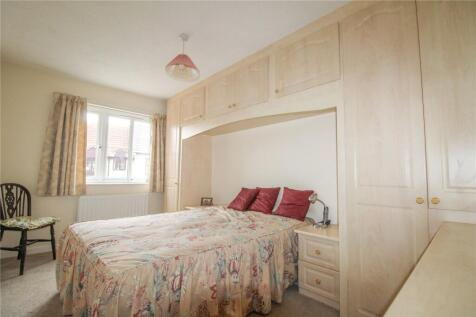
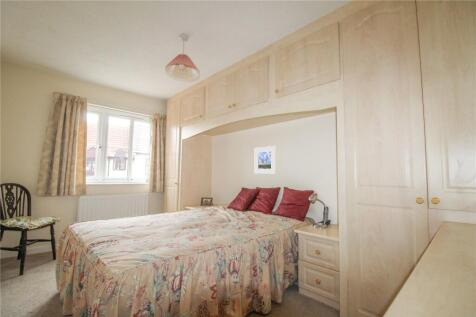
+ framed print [254,145,277,175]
